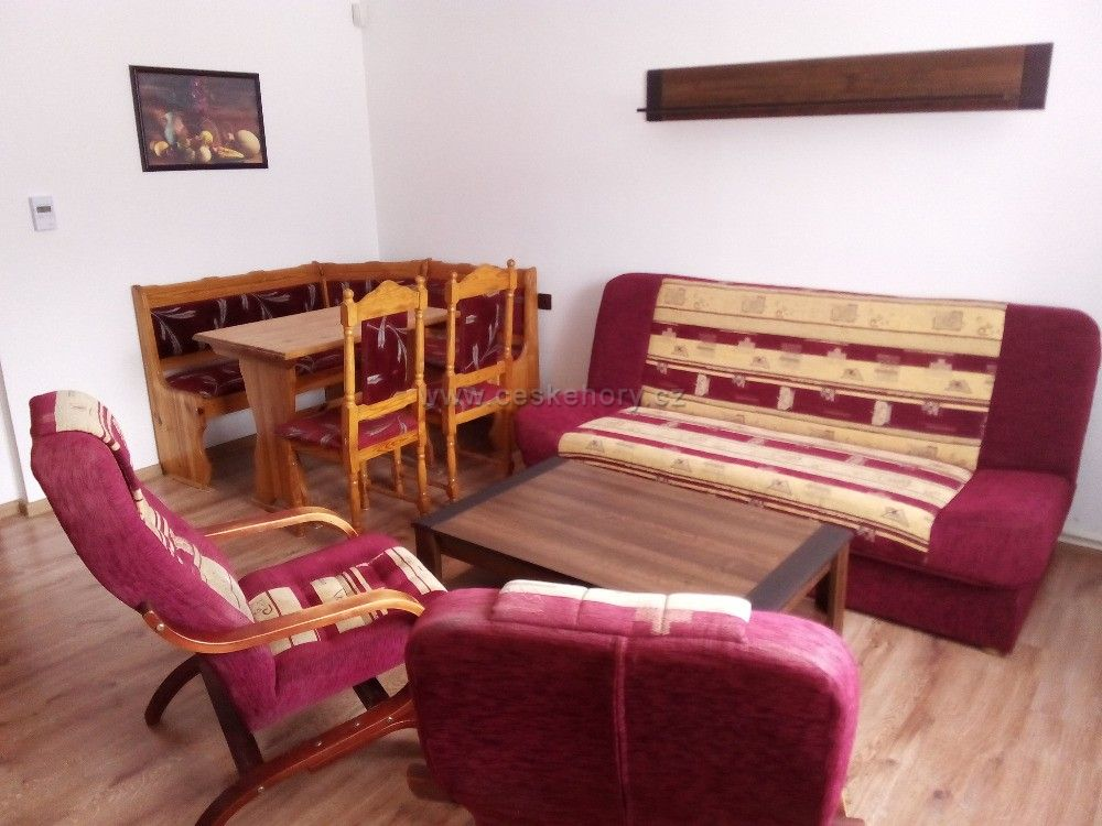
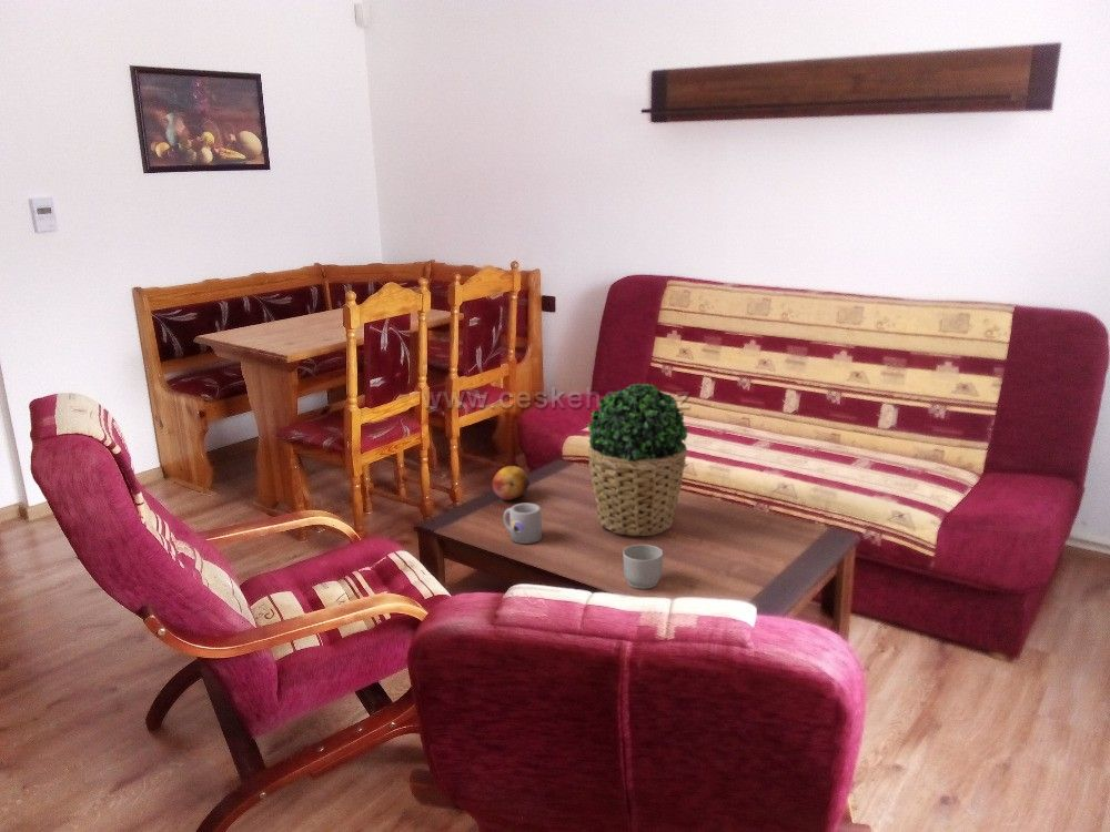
+ potted plant [587,383,689,537]
+ fruit [491,465,531,501]
+ mug [622,544,664,590]
+ mug [503,503,543,545]
